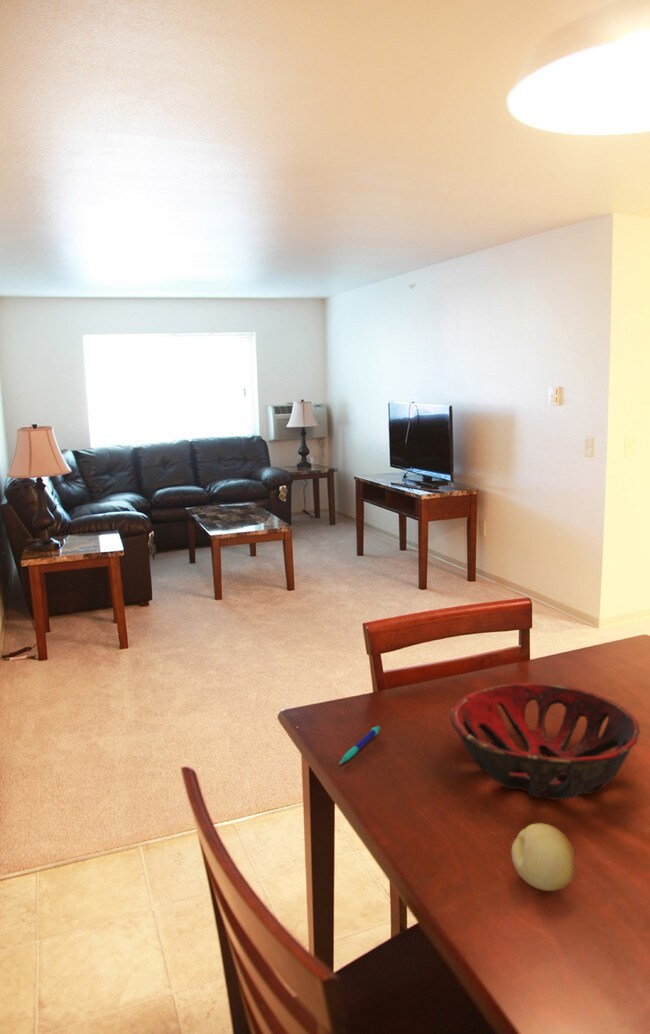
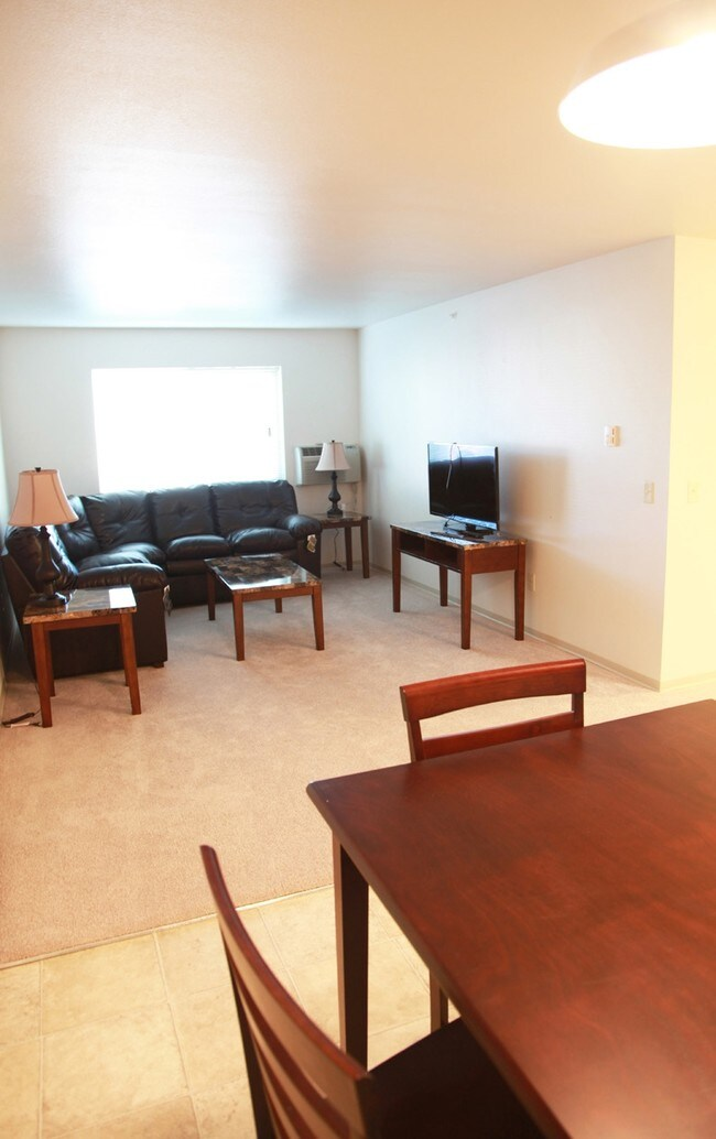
- pen [339,725,381,765]
- decorative bowl [449,682,641,801]
- fruit [511,822,577,892]
